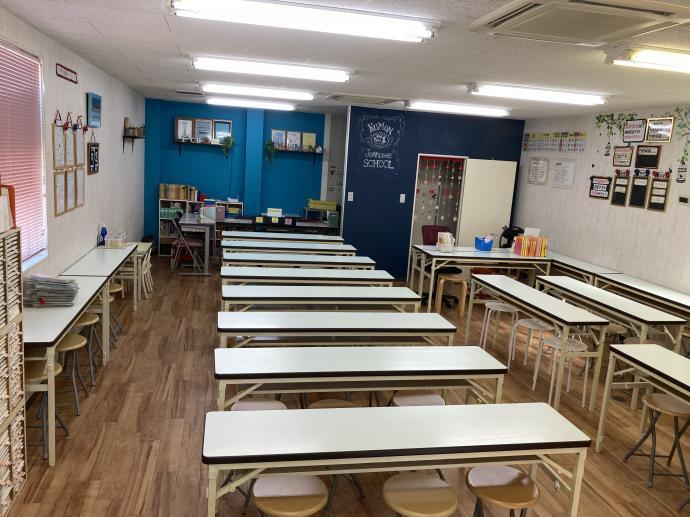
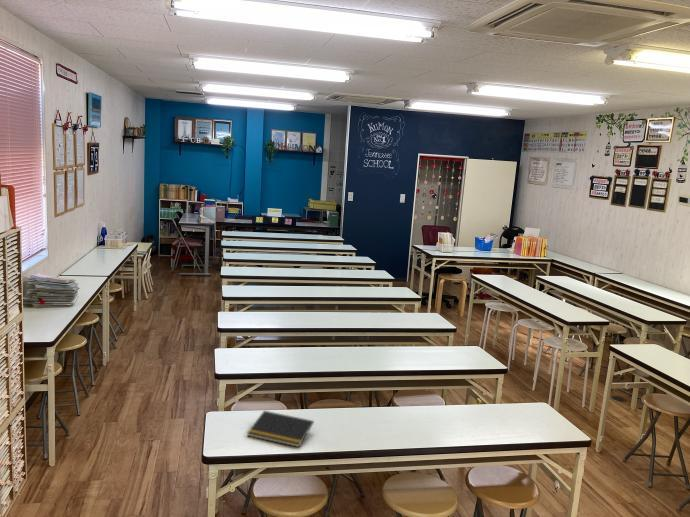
+ notepad [246,410,314,448]
